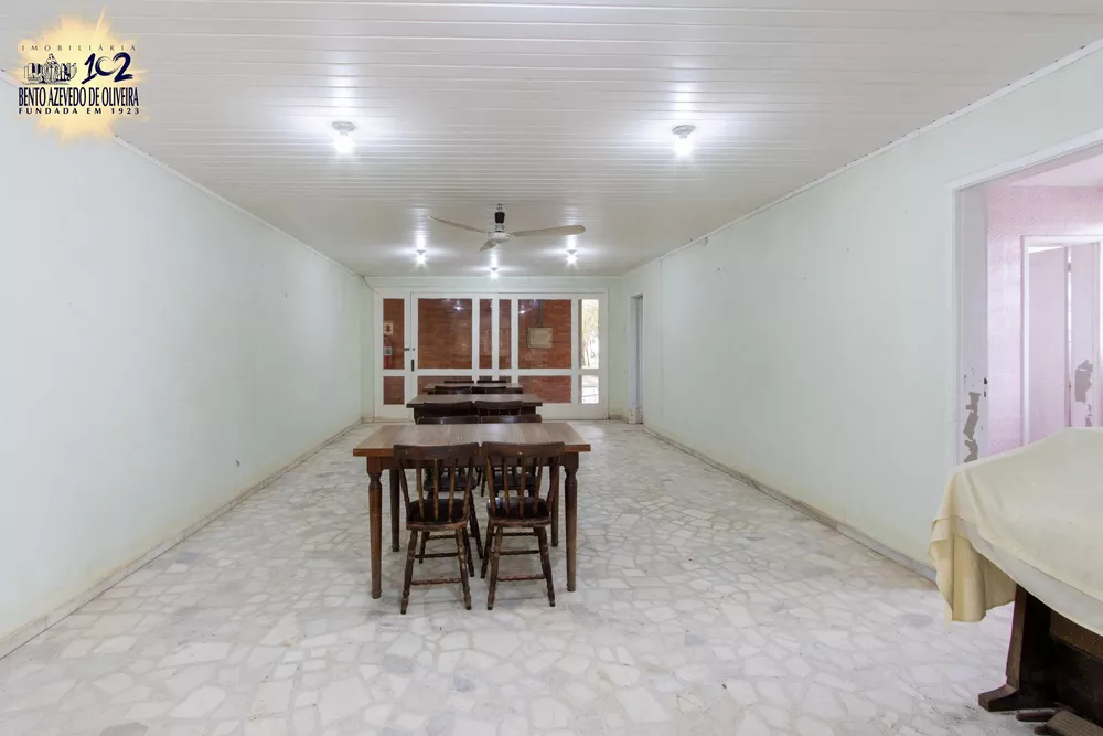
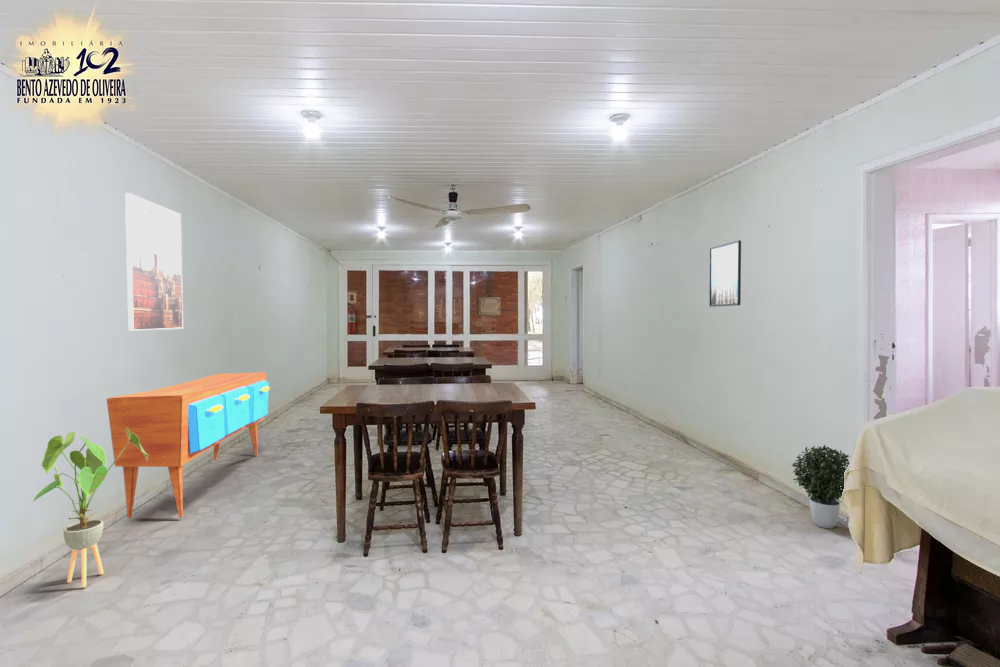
+ house plant [31,428,148,589]
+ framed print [708,239,742,308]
+ sideboard [106,371,271,520]
+ potted plant [791,444,850,530]
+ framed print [124,192,184,331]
